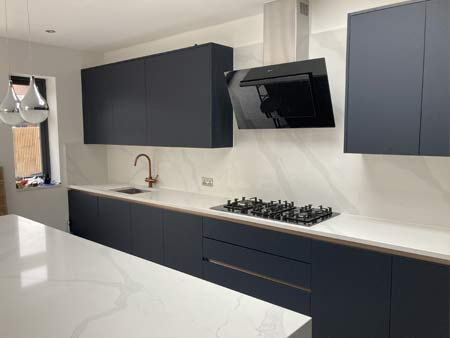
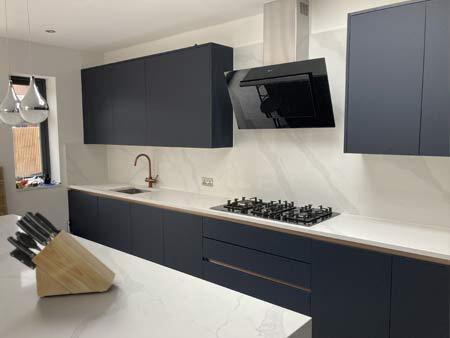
+ knife block [6,210,116,298]
